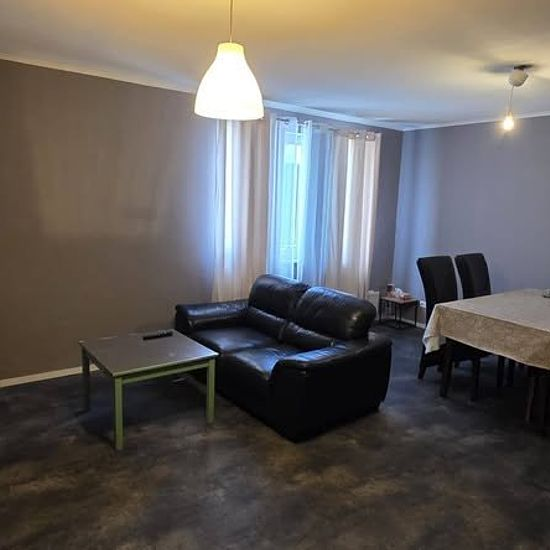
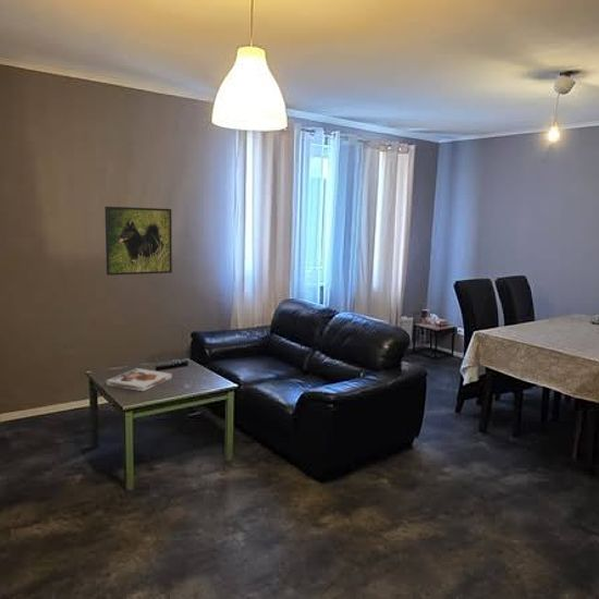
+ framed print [103,206,173,277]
+ board game [106,367,173,392]
